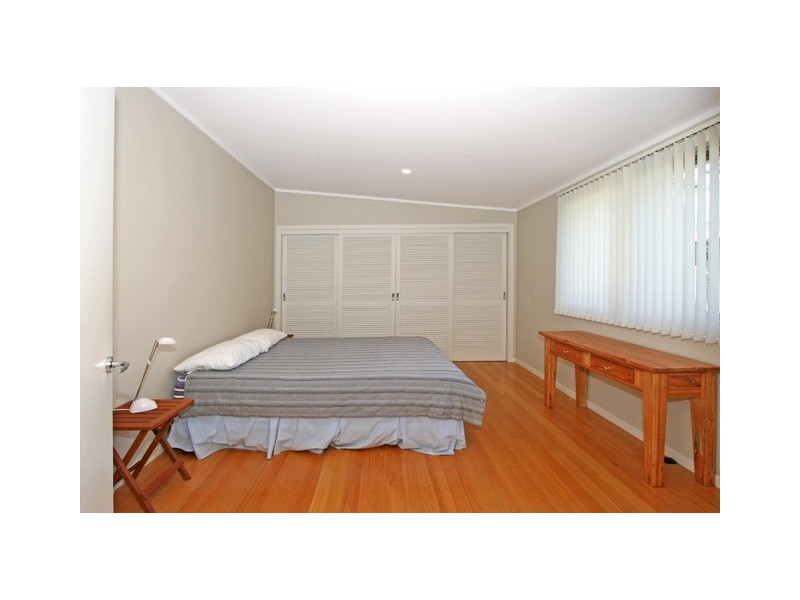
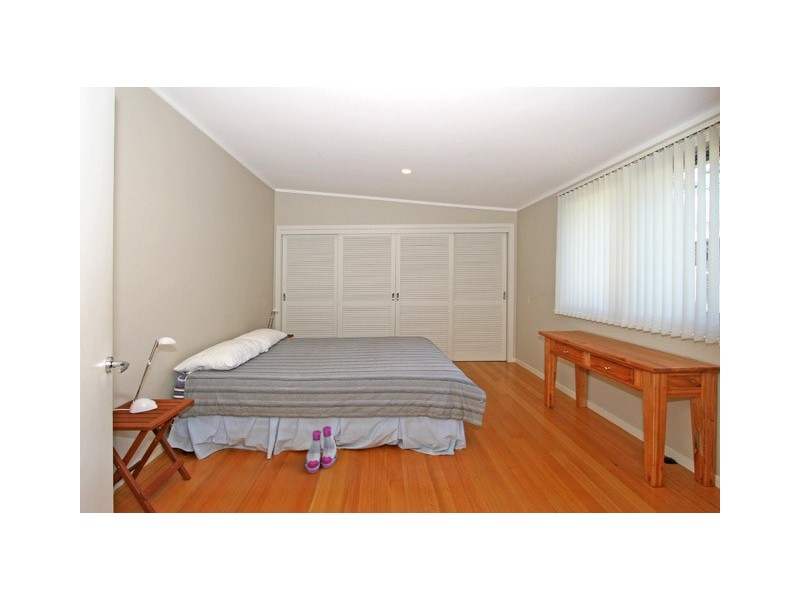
+ boots [304,425,338,474]
